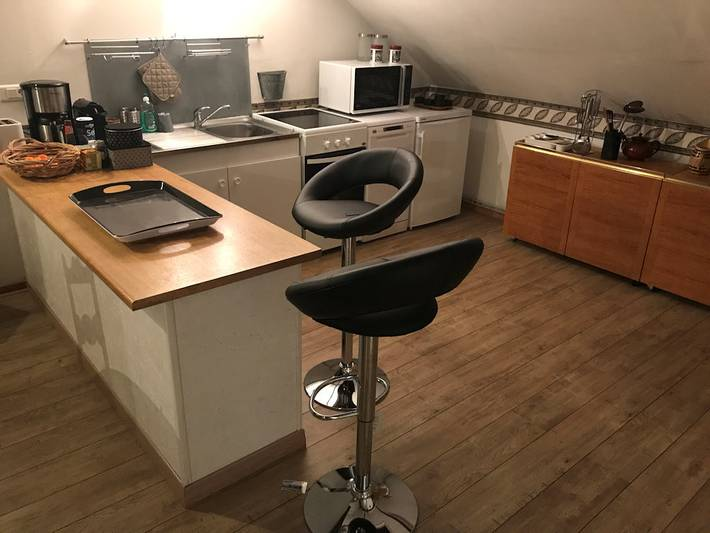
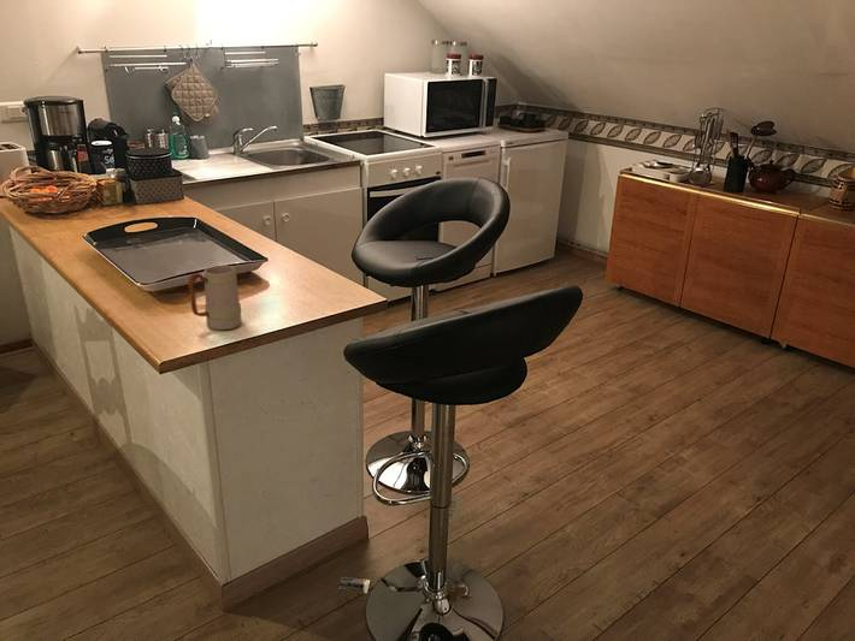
+ mug [187,265,243,331]
